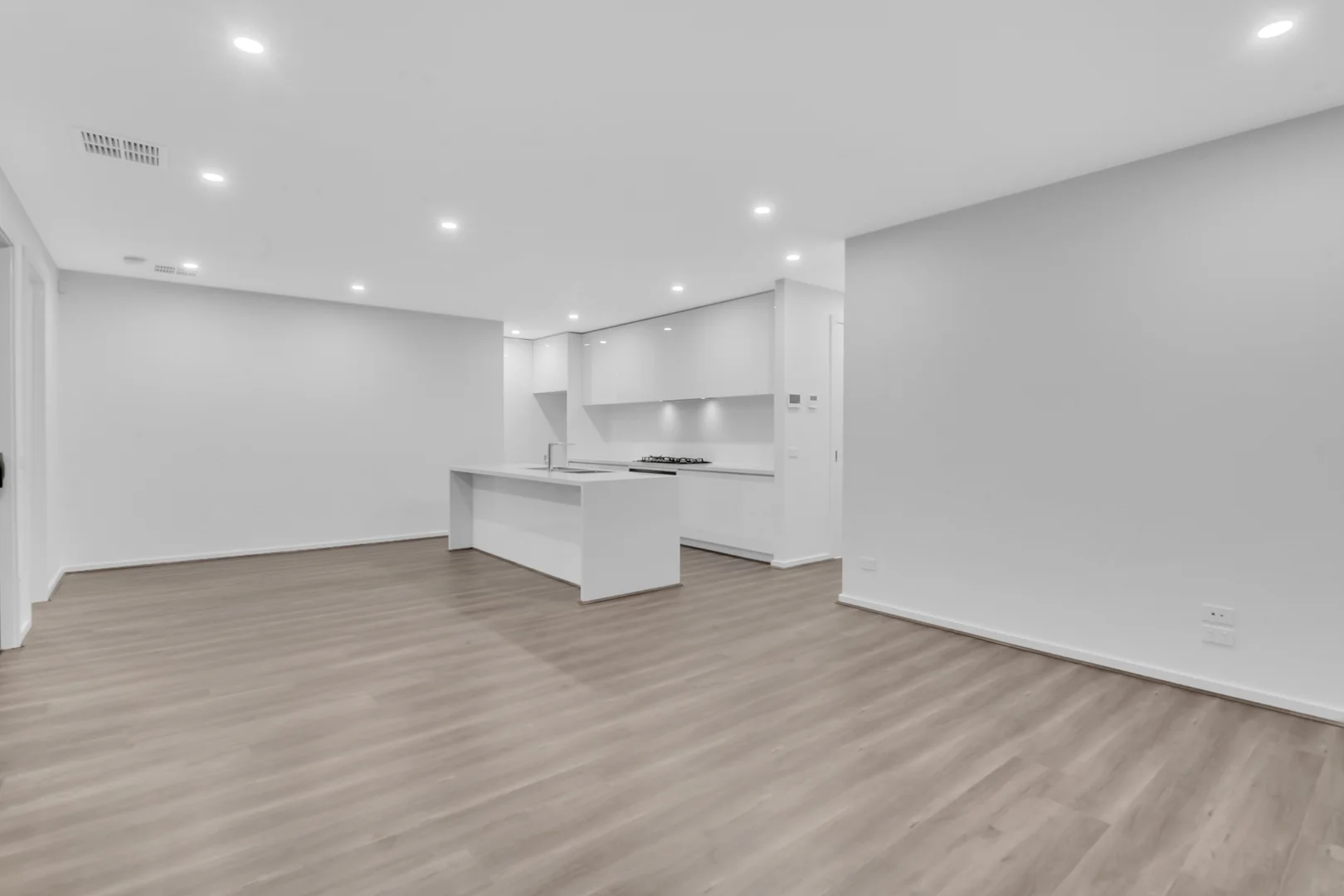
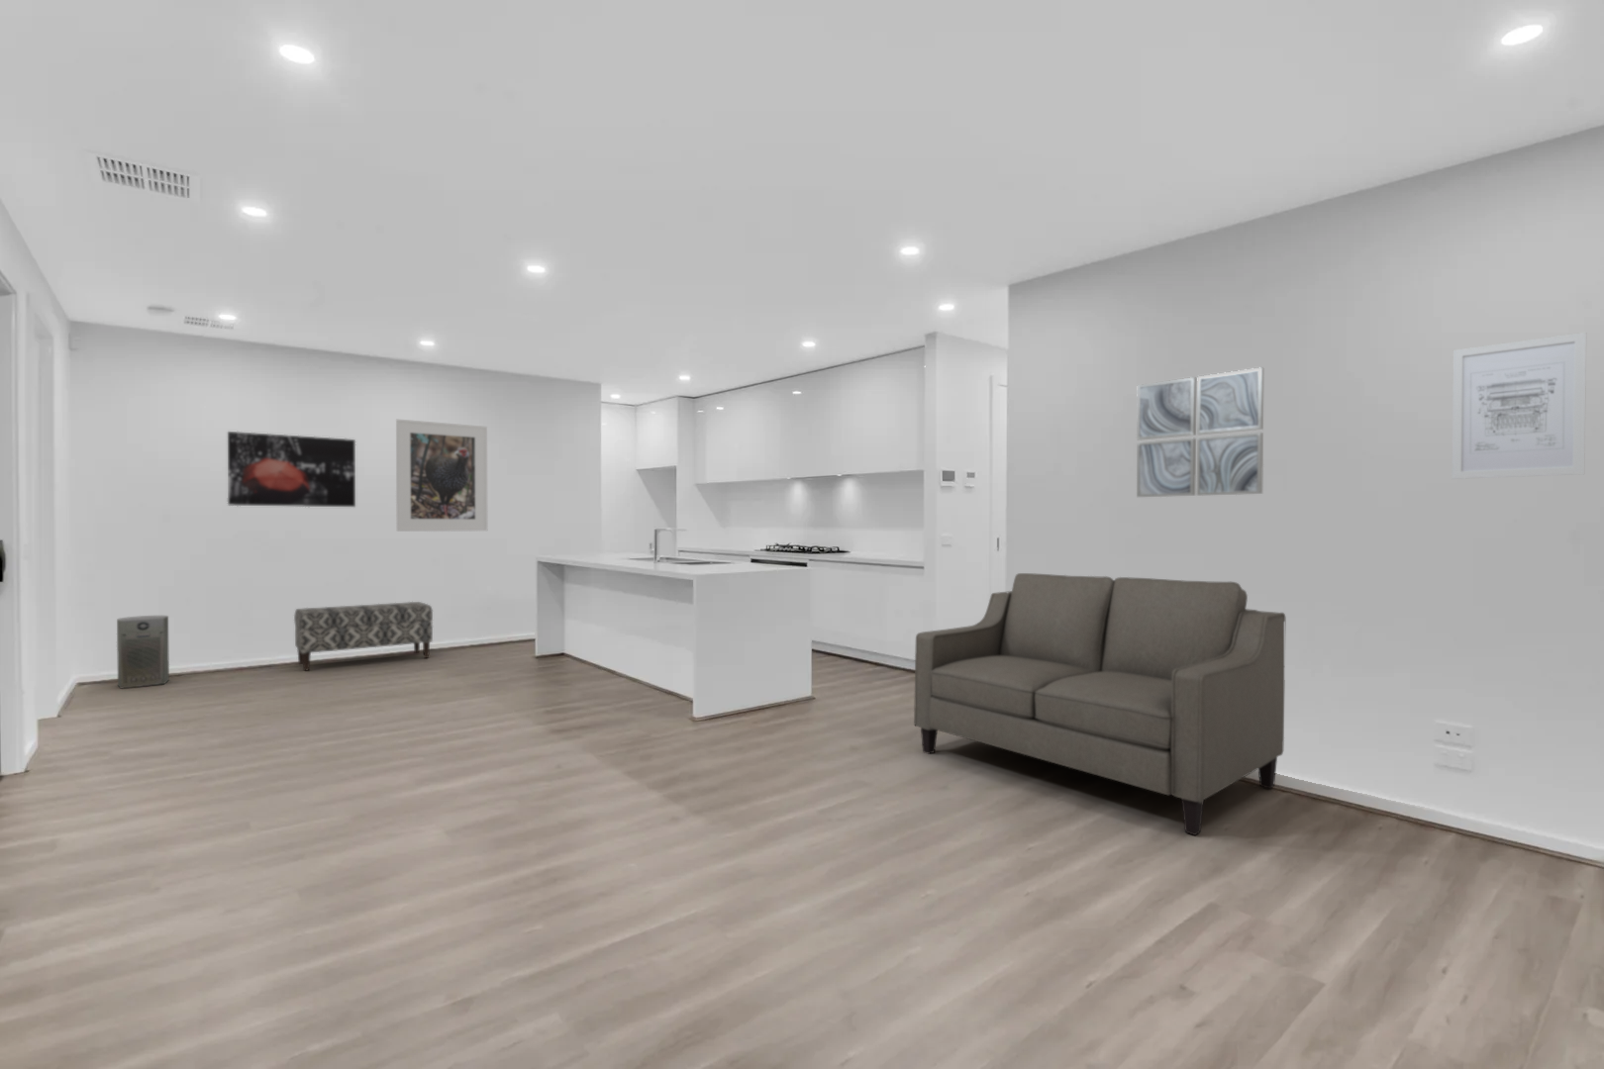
+ wall art [227,431,357,508]
+ sofa [913,573,1287,836]
+ bench [294,601,433,672]
+ wall art [1136,366,1264,498]
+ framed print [395,419,488,532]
+ fan [116,614,171,690]
+ wall art [1450,332,1587,480]
